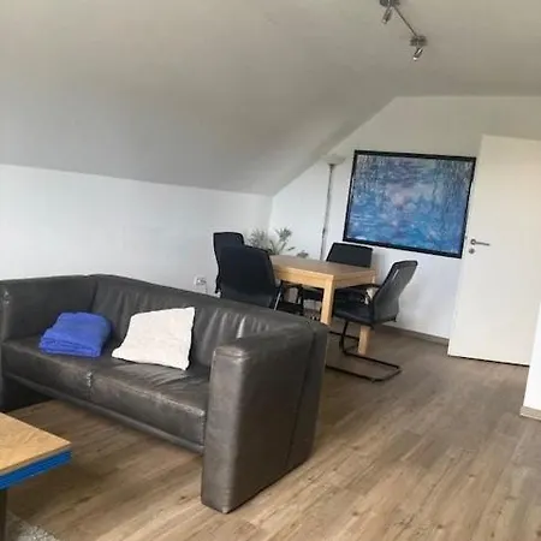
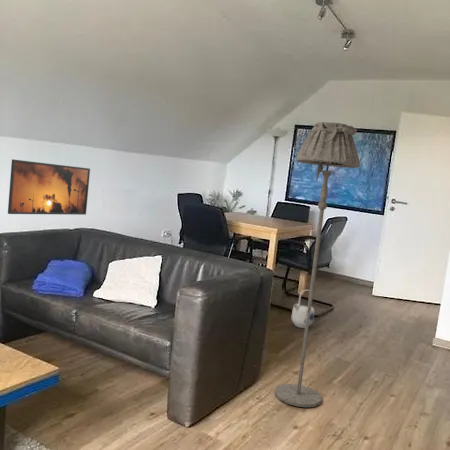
+ teapot [291,289,315,329]
+ floor lamp [274,121,361,408]
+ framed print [7,158,91,216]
